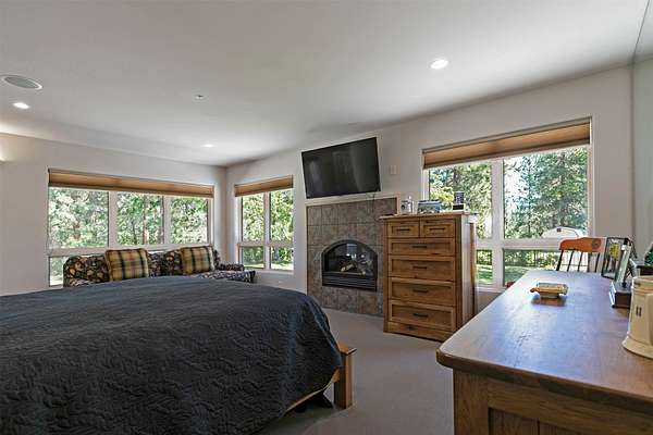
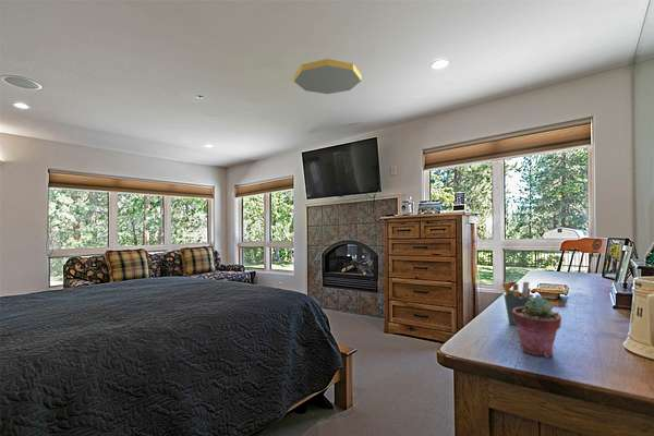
+ potted succulent [512,295,562,359]
+ pen holder [501,281,537,327]
+ ceiling light [293,58,362,95]
